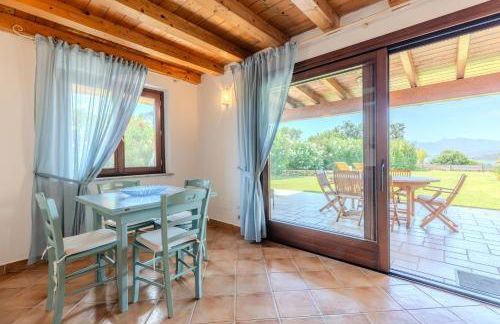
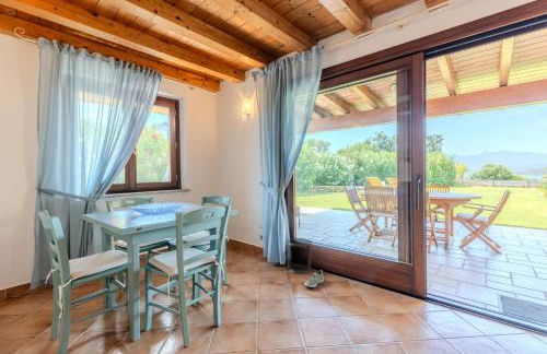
+ waste bin [284,237,313,274]
+ sneaker [303,269,325,288]
